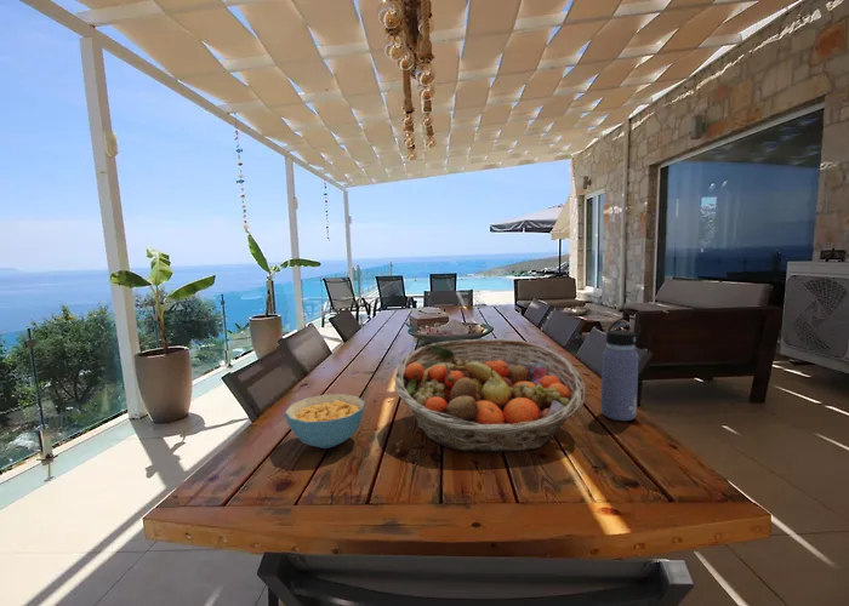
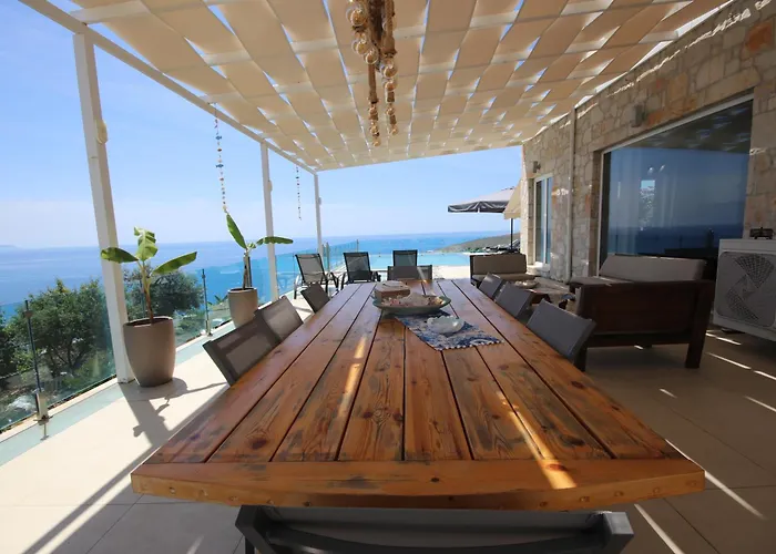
- fruit basket [393,337,587,453]
- cereal bowl [284,393,366,450]
- water bottle [600,316,642,422]
